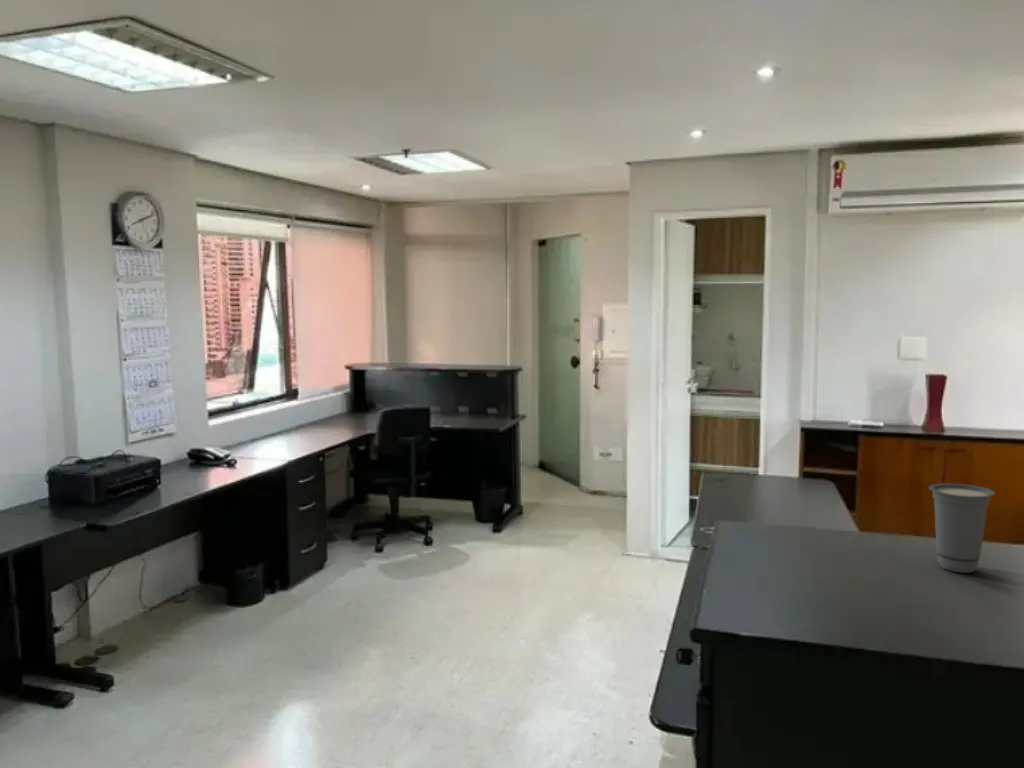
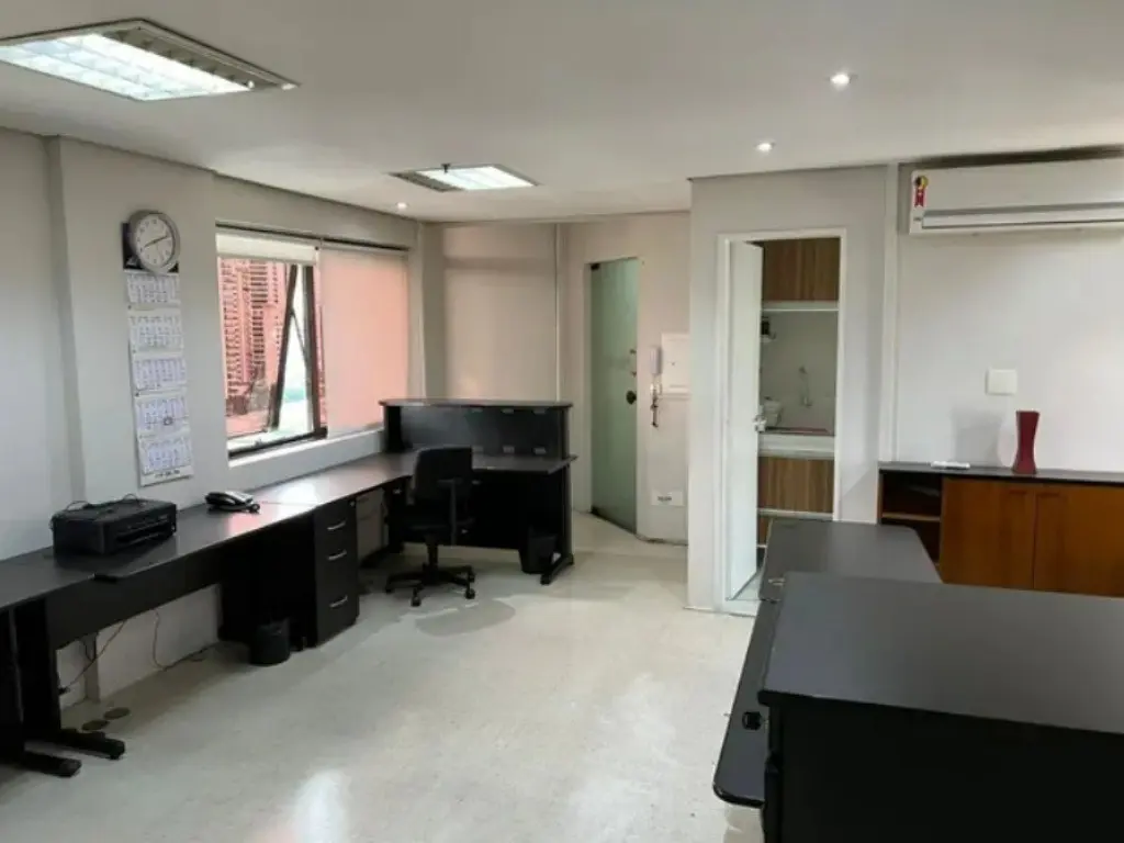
- cup [928,482,996,574]
